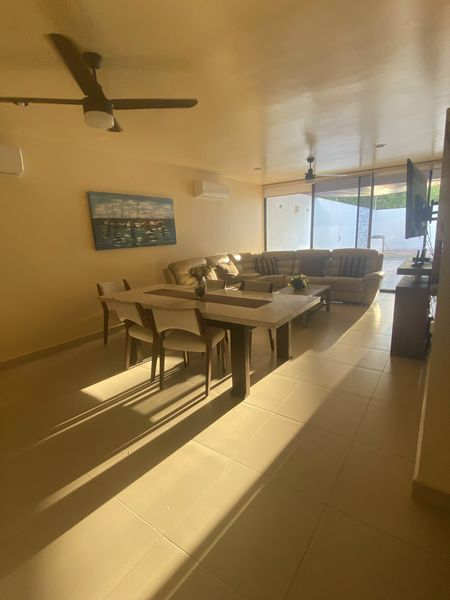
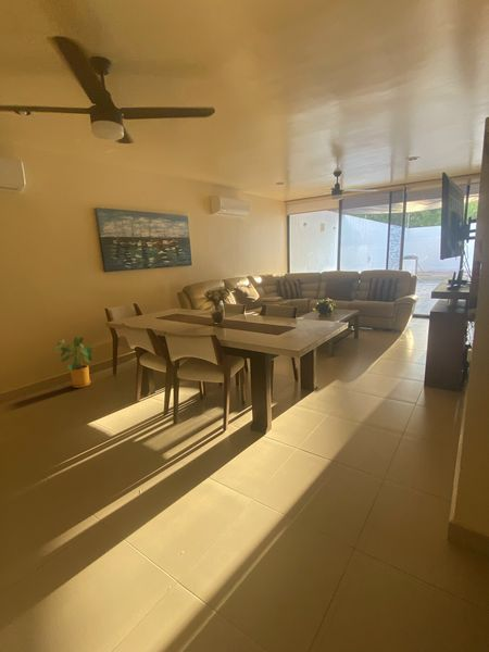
+ house plant [54,336,96,389]
